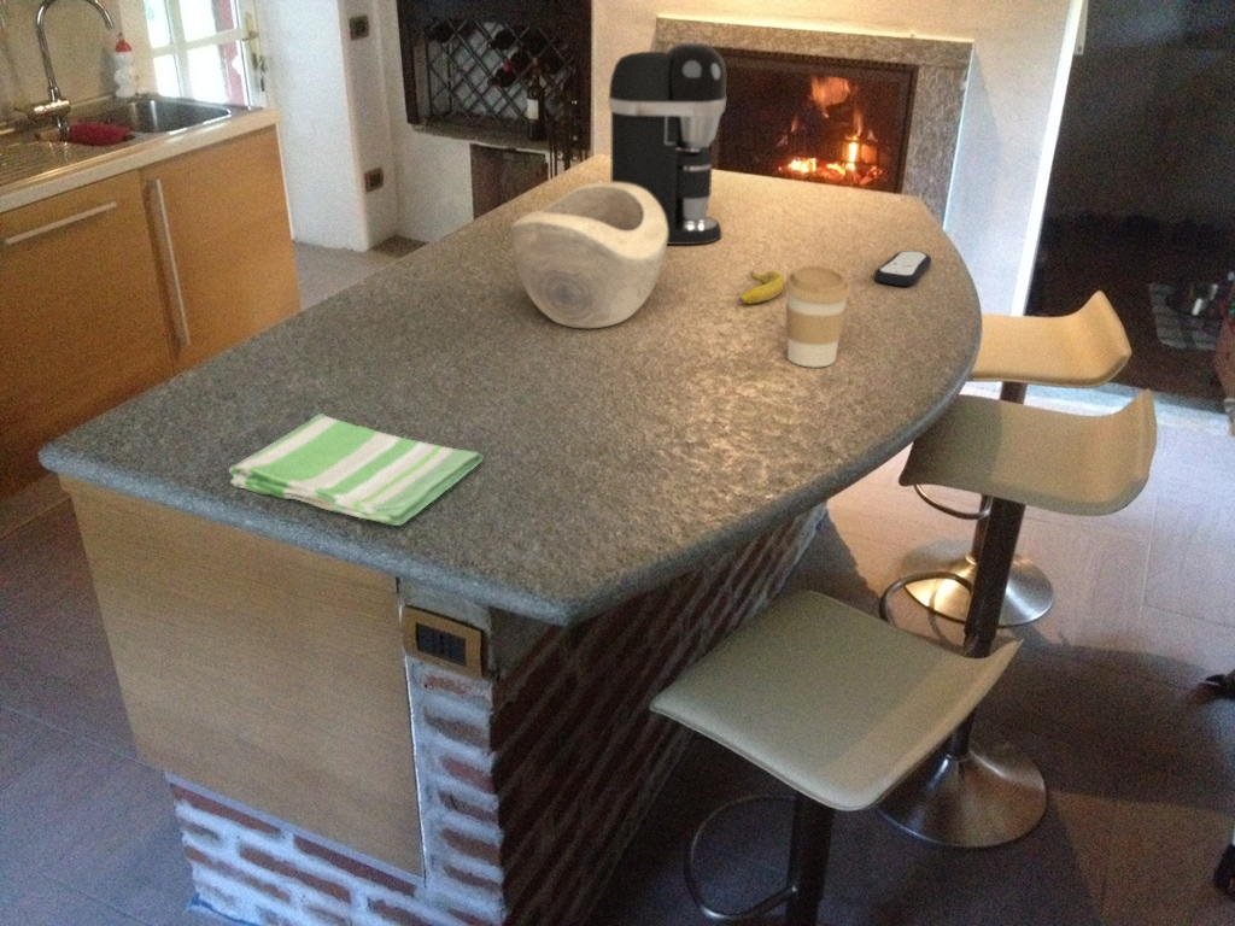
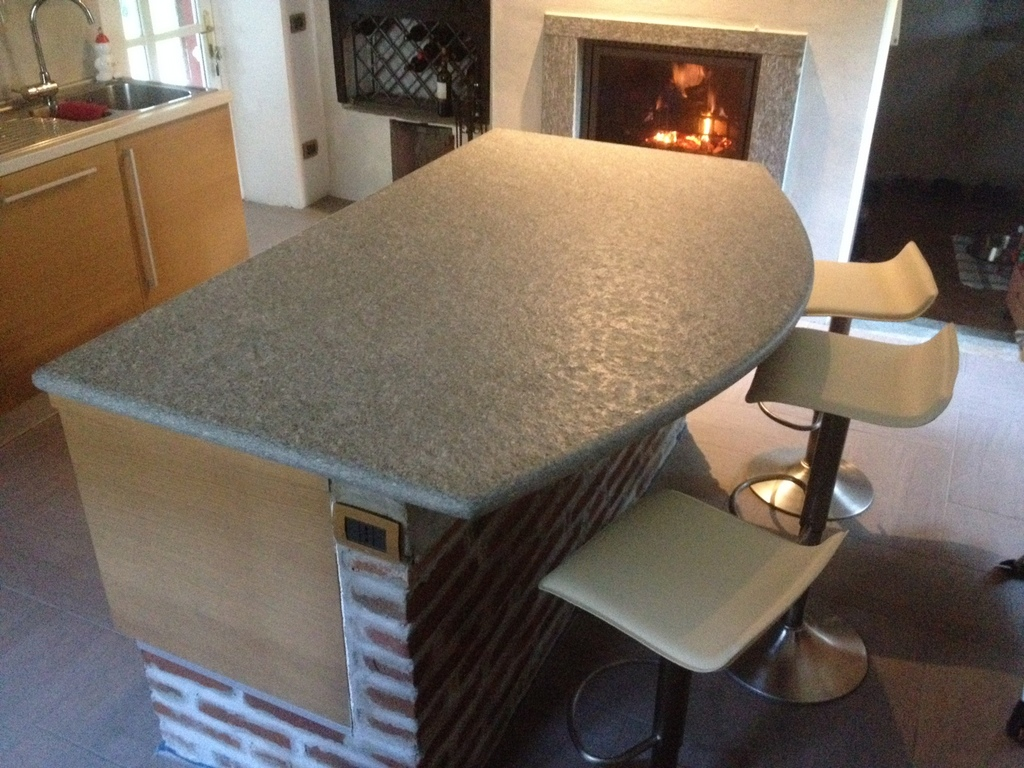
- banana [737,266,786,305]
- decorative bowl [509,181,668,329]
- remote control [873,250,932,287]
- coffee maker [607,41,727,246]
- dish towel [228,412,484,527]
- coffee cup [784,264,851,369]
